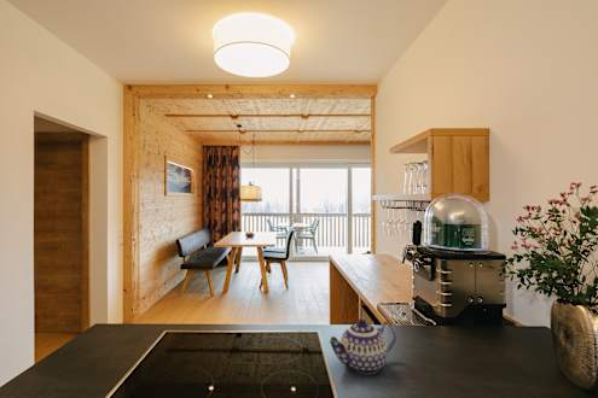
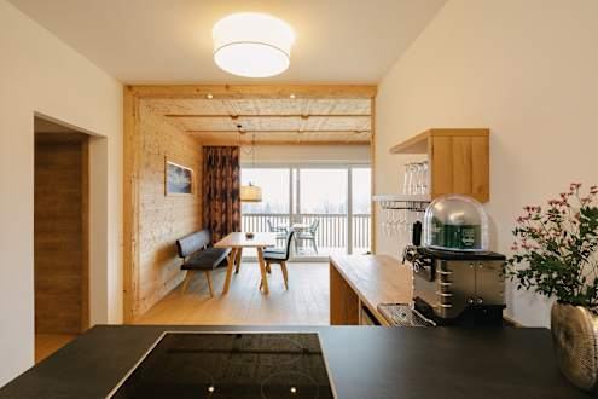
- teapot [329,317,397,375]
